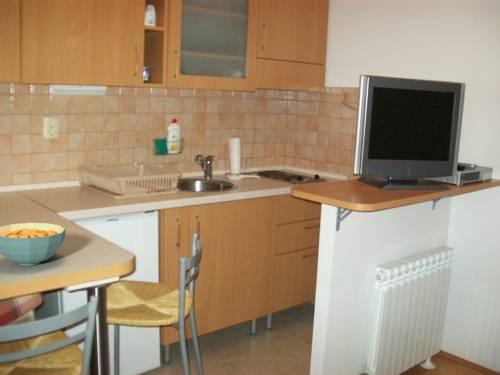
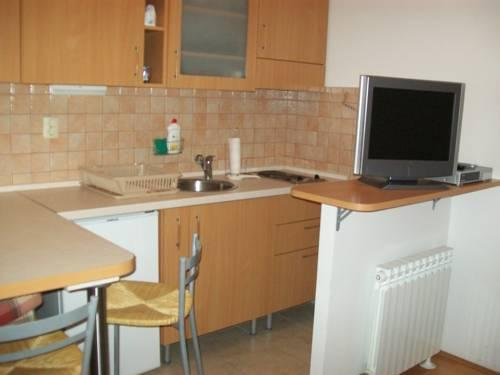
- cereal bowl [0,222,67,267]
